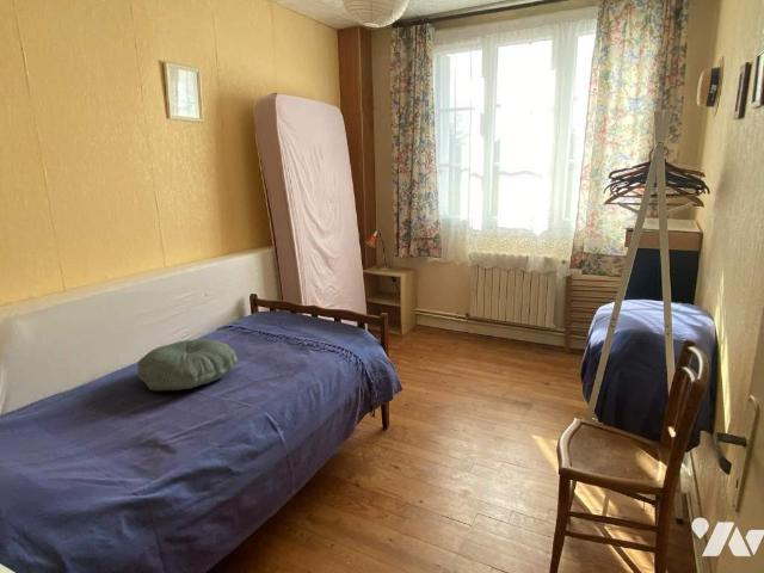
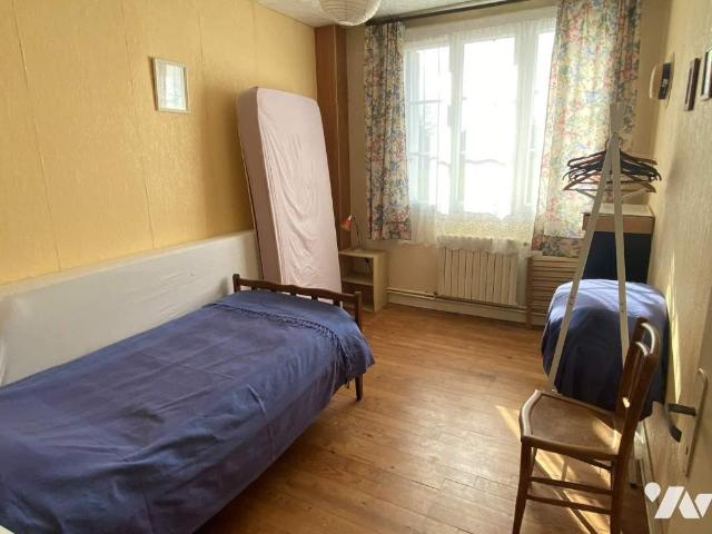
- pillow [136,338,239,392]
